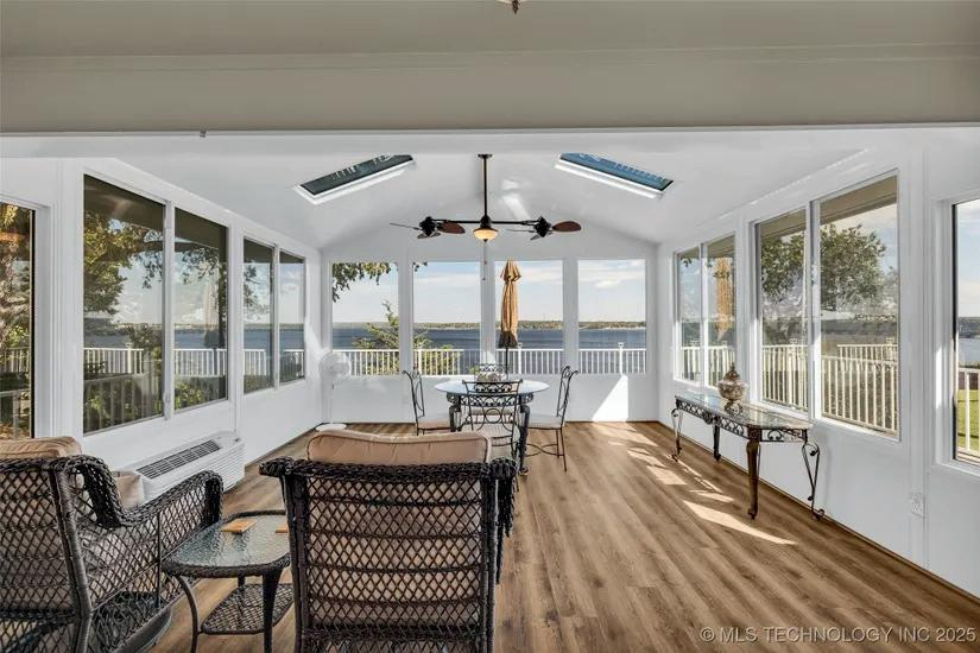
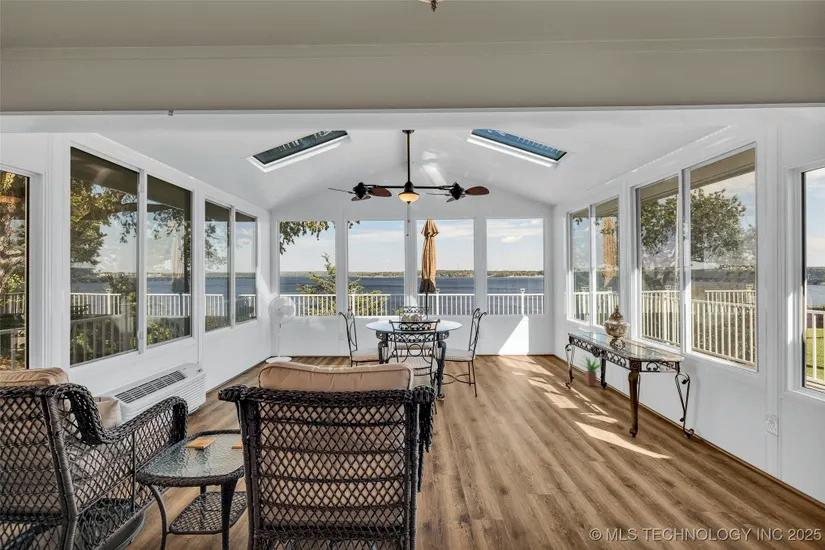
+ potted plant [577,355,602,387]
